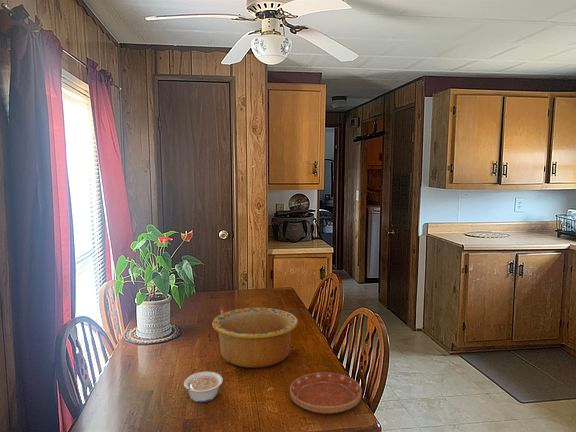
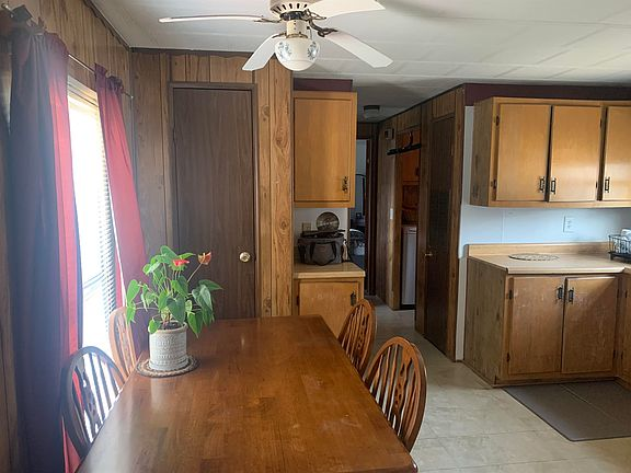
- legume [181,371,224,403]
- bowl [211,307,299,369]
- saucer [289,371,363,415]
